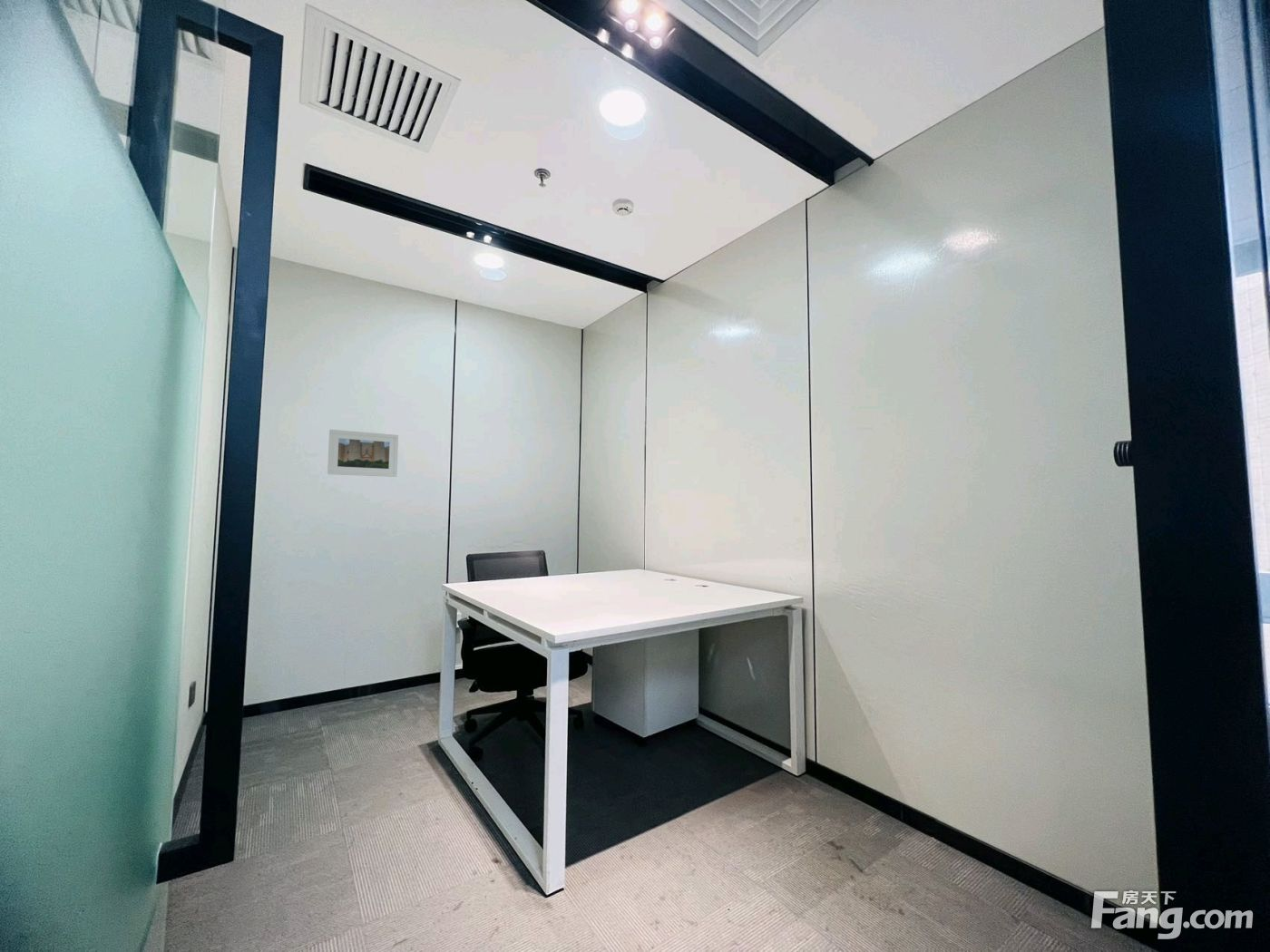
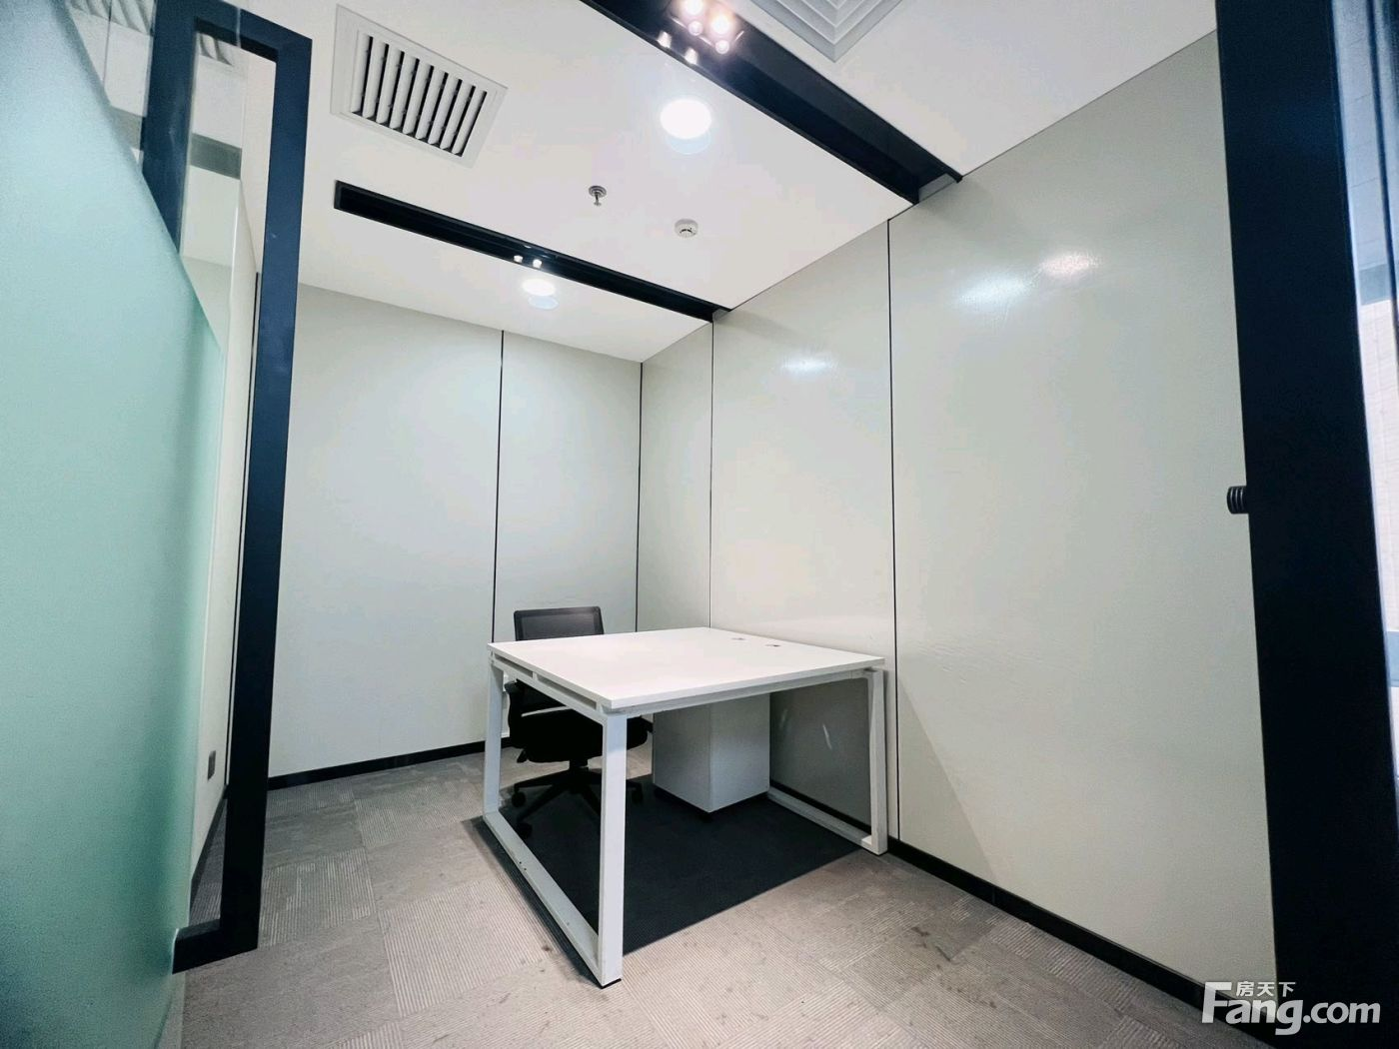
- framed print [327,429,399,478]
